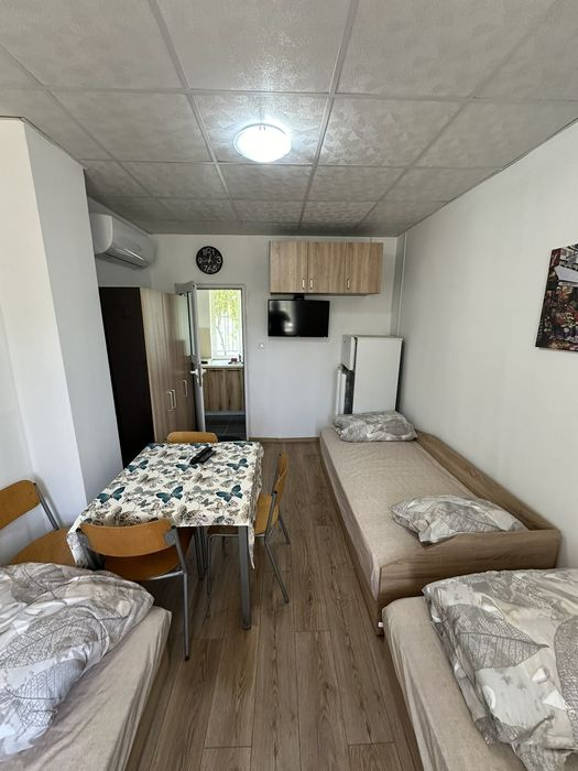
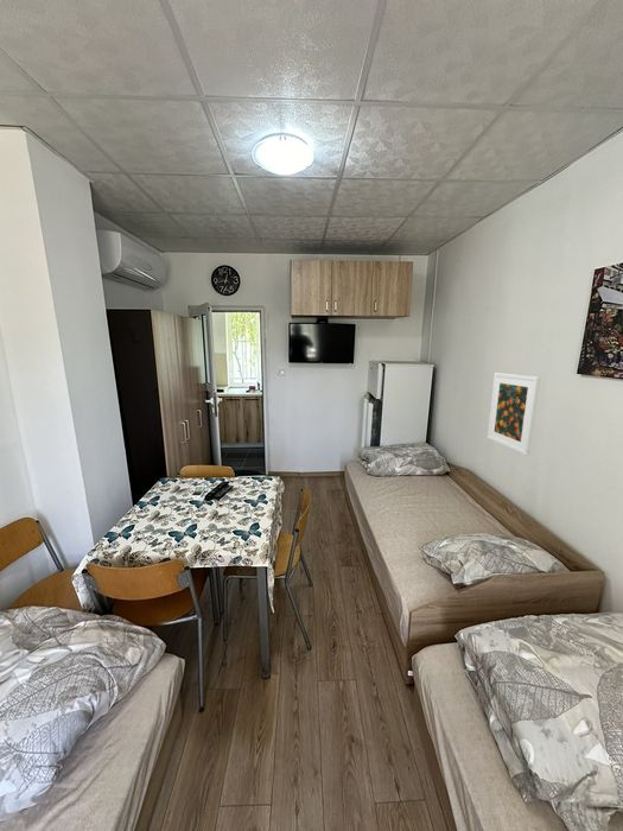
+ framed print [487,372,541,457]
